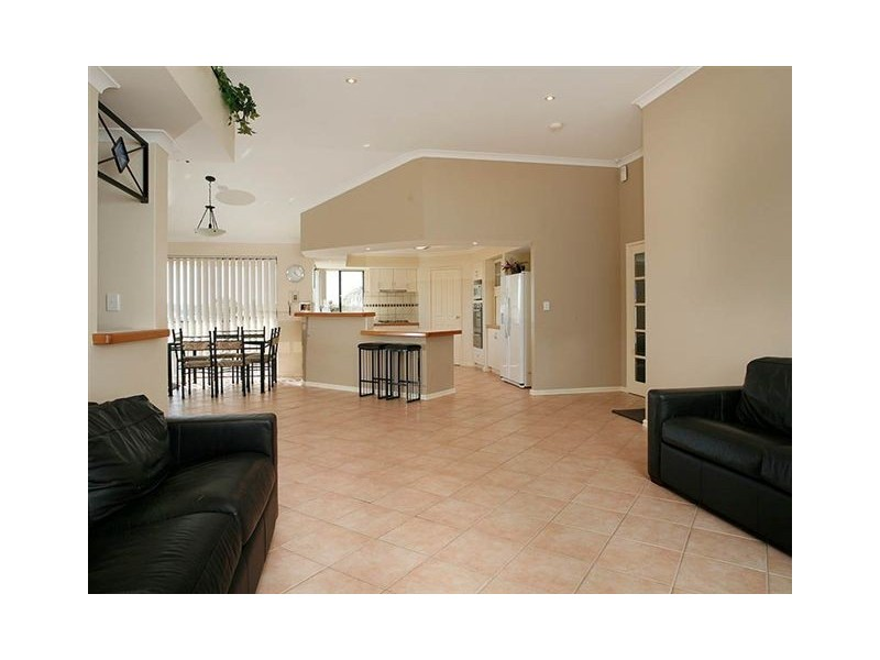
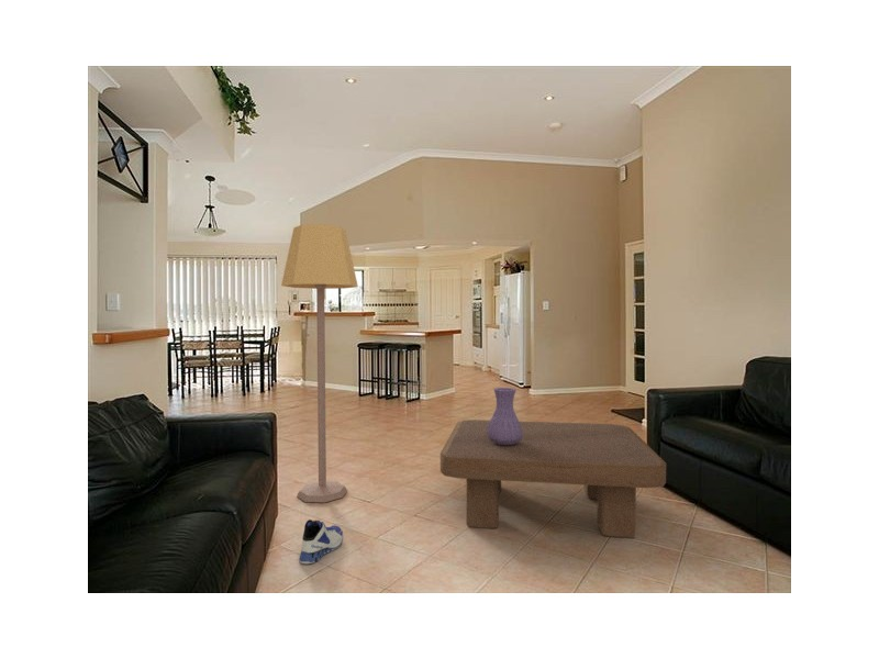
+ lamp [280,223,359,503]
+ coffee table [439,418,667,539]
+ sneaker [298,518,344,565]
+ vase [487,387,523,445]
